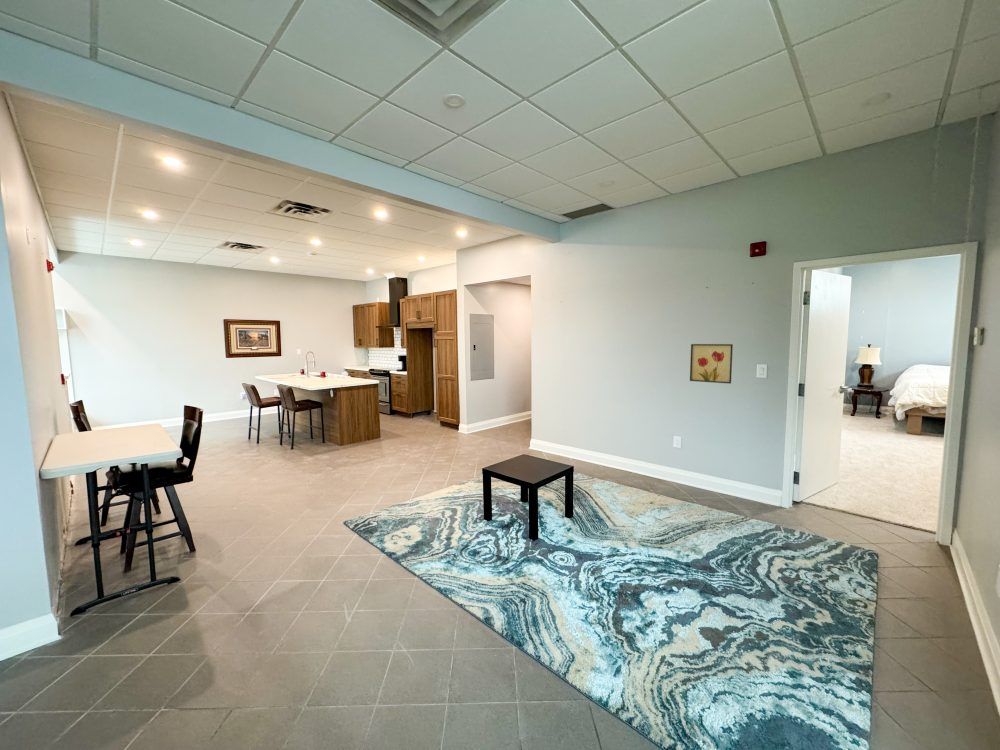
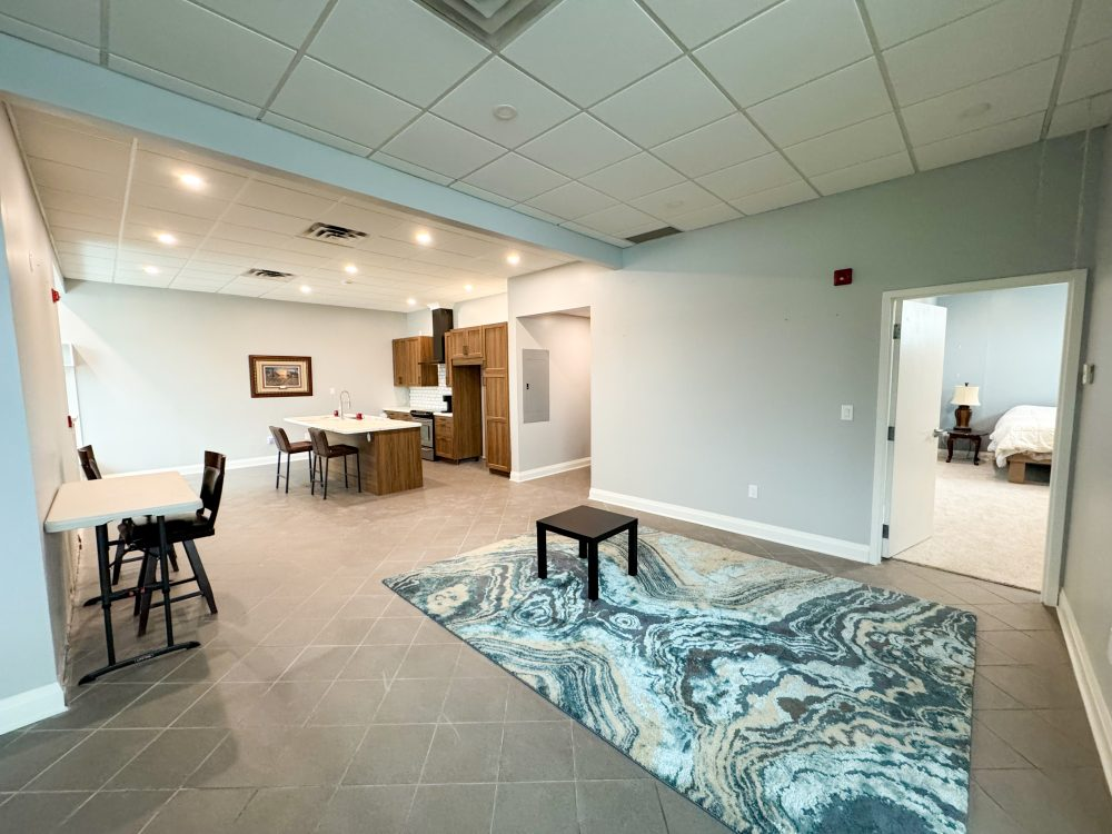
- wall art [689,343,734,385]
